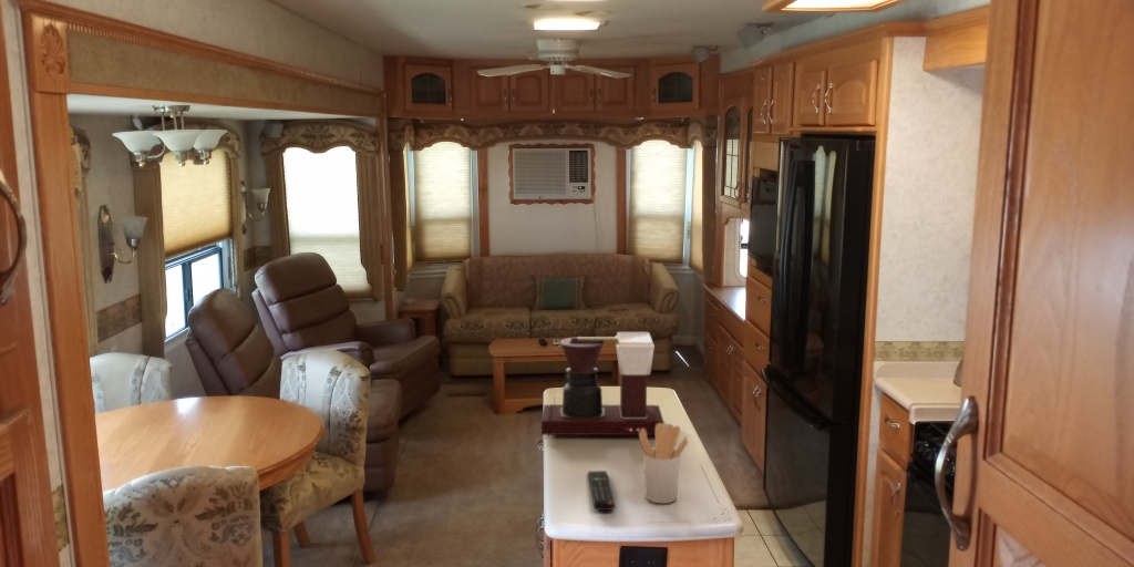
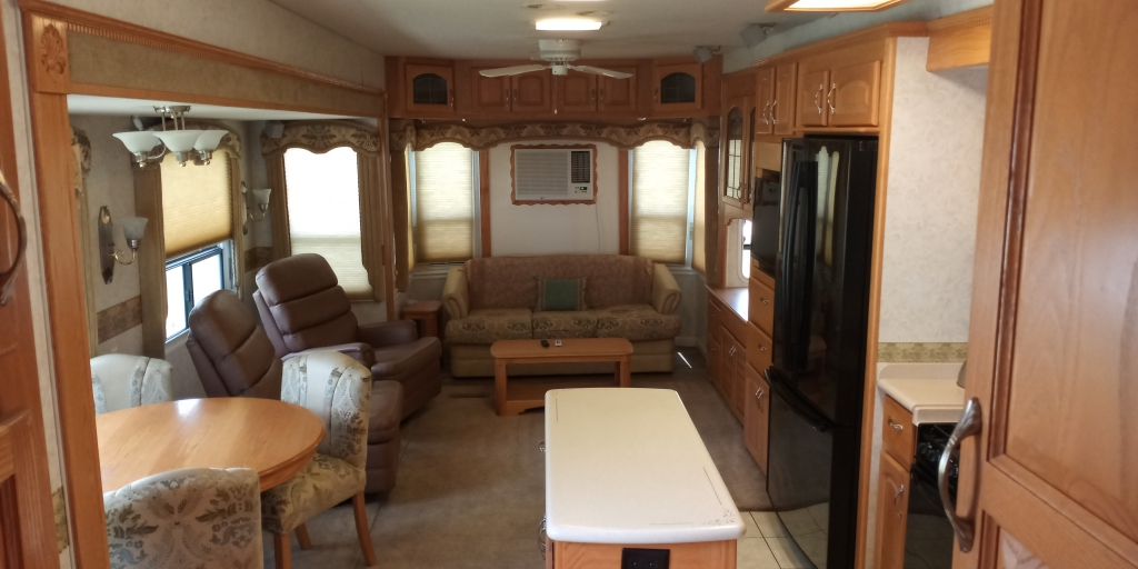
- utensil holder [638,423,689,504]
- remote control [587,470,616,512]
- coffee maker [540,331,664,439]
